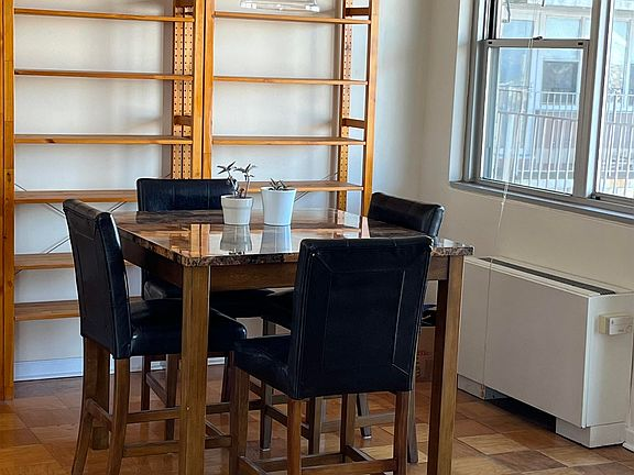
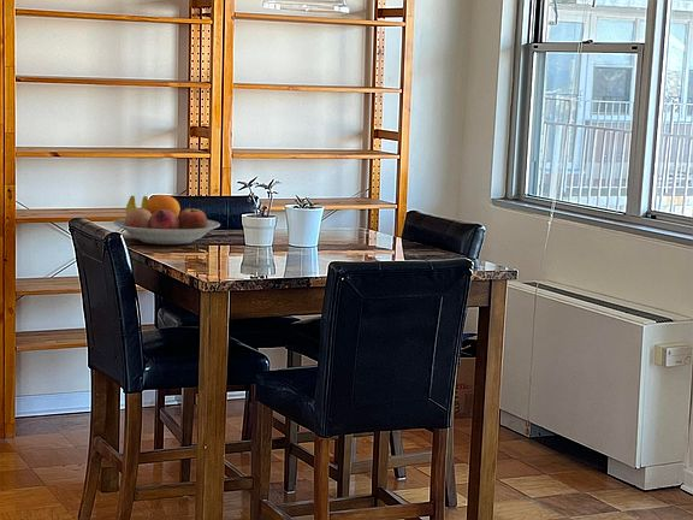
+ fruit bowl [112,194,221,246]
